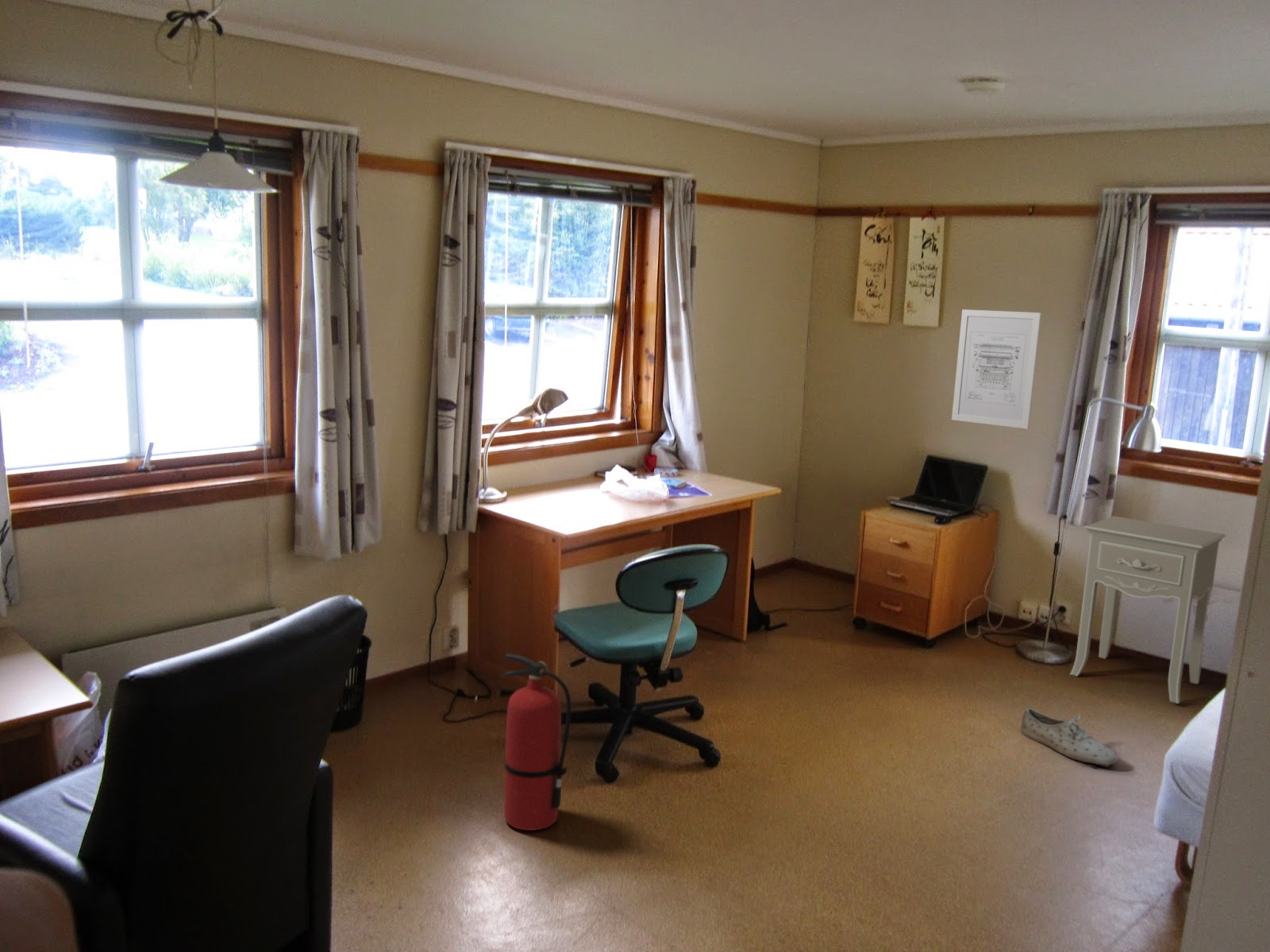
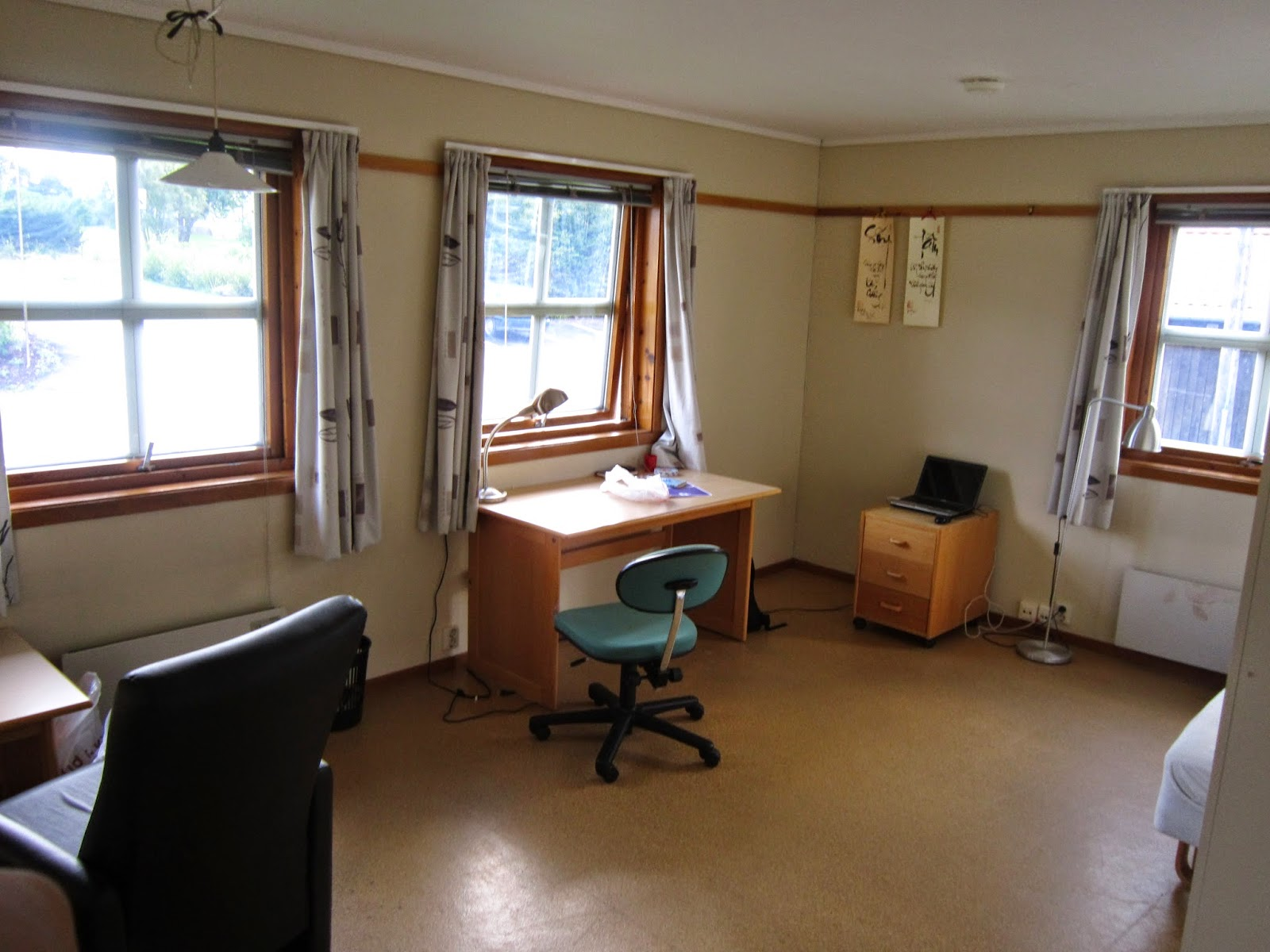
- fire extinguisher [501,653,571,831]
- nightstand [1069,515,1227,704]
- wall art [951,309,1042,430]
- shoe [1020,708,1119,768]
